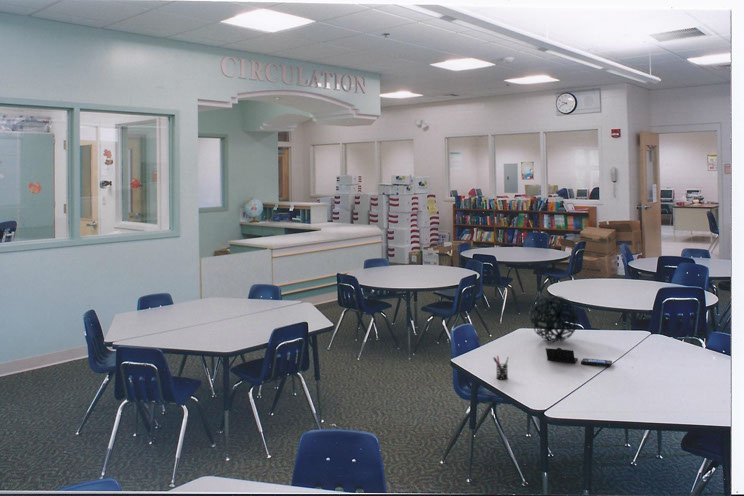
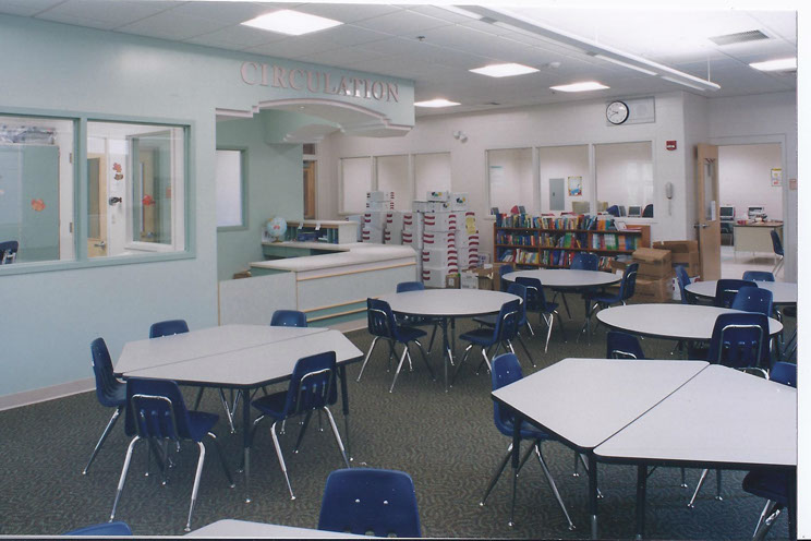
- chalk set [545,347,613,367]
- pen holder [492,355,510,380]
- decorative orb [530,295,580,343]
